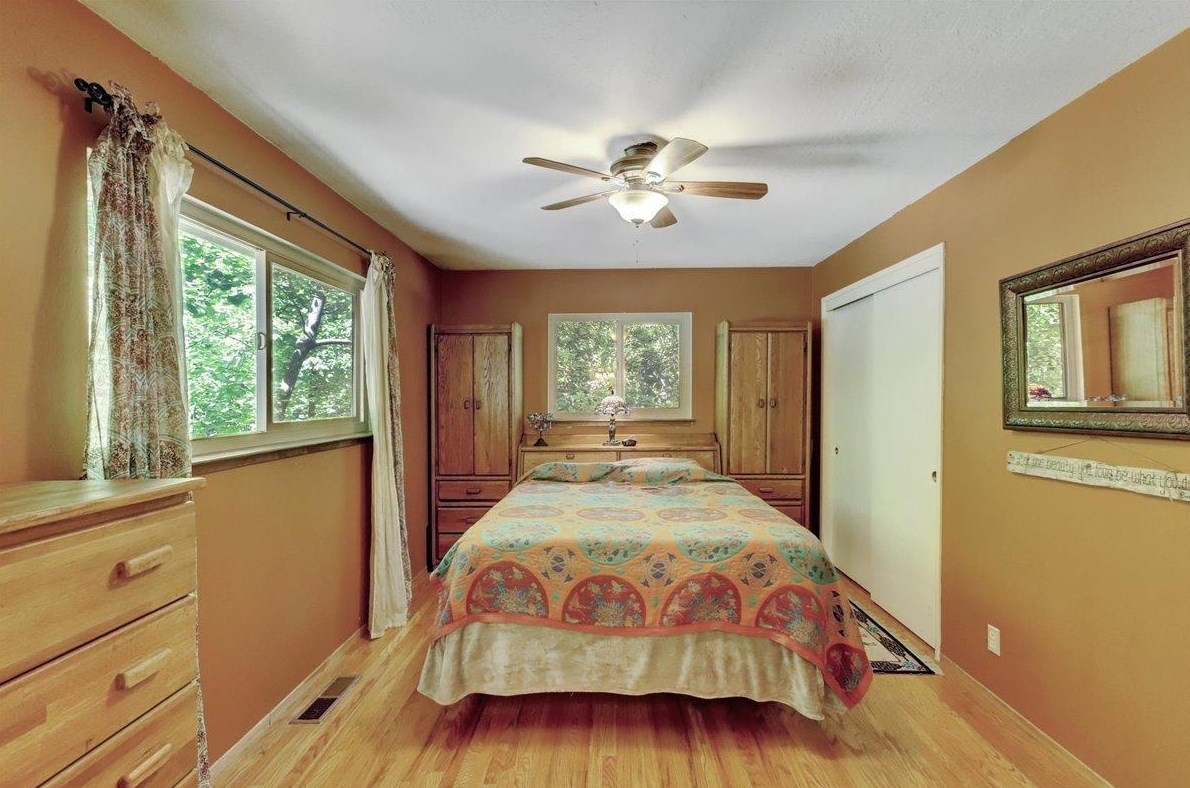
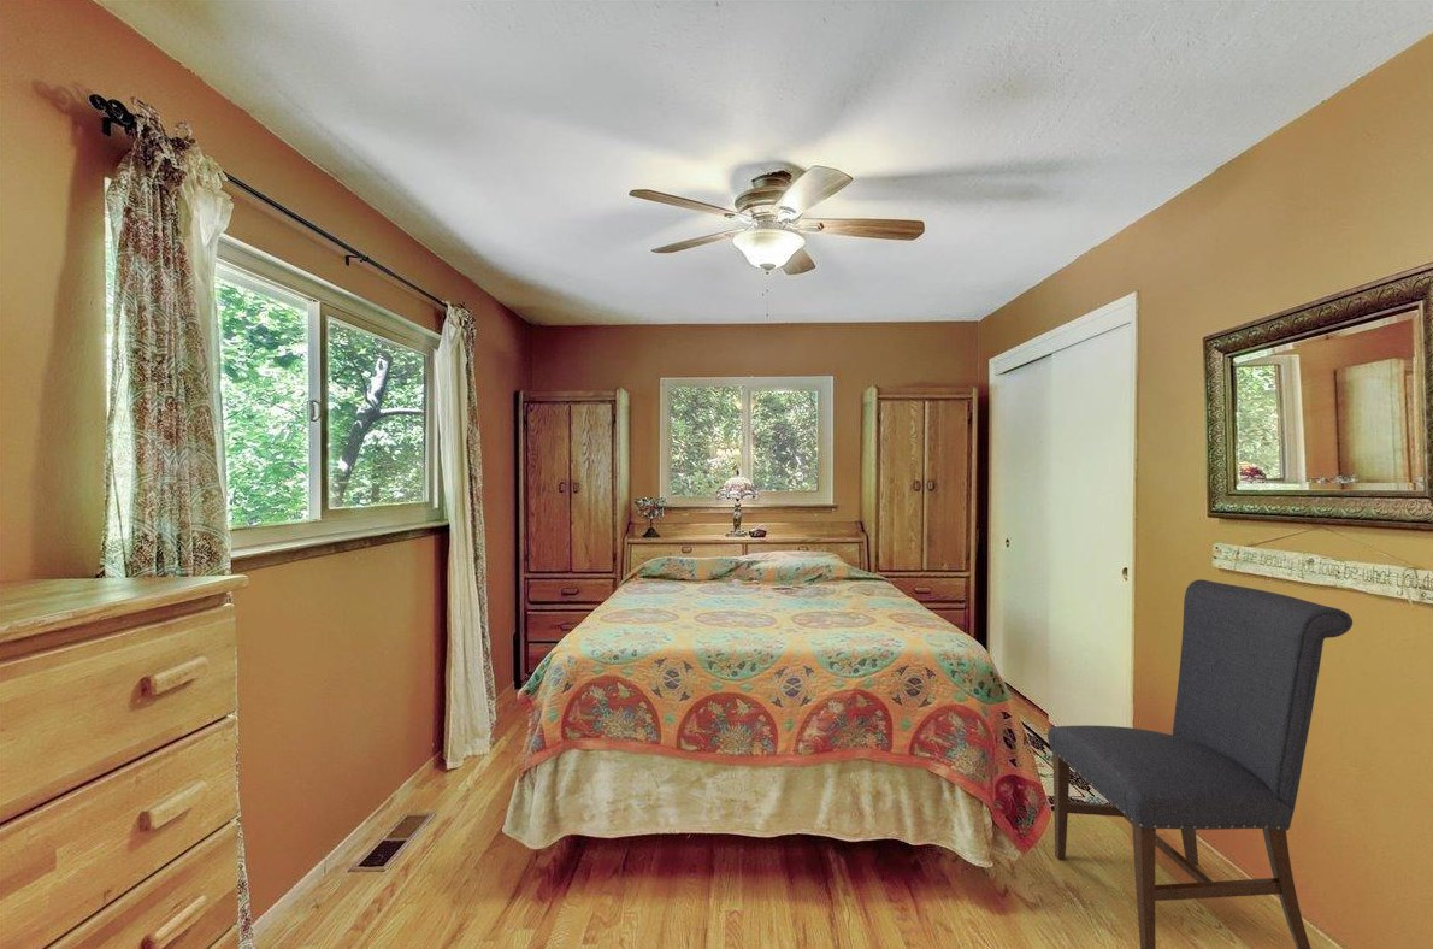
+ chair [1046,578,1354,949]
